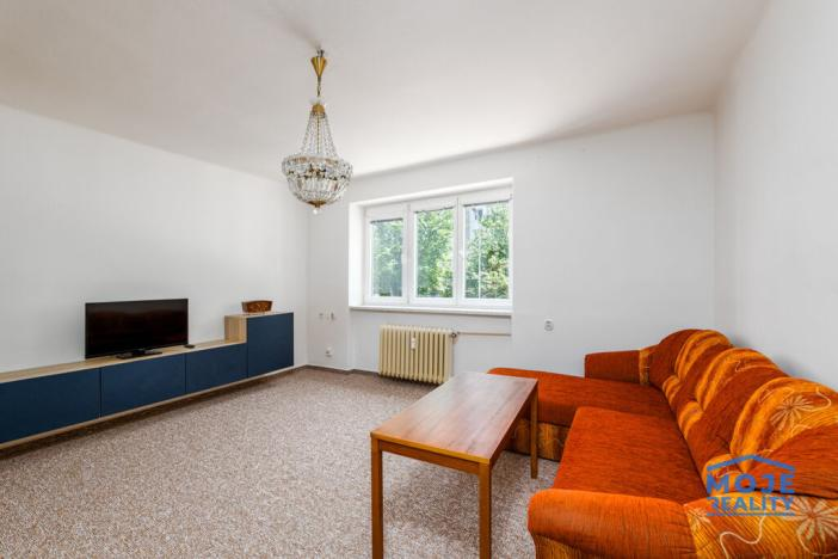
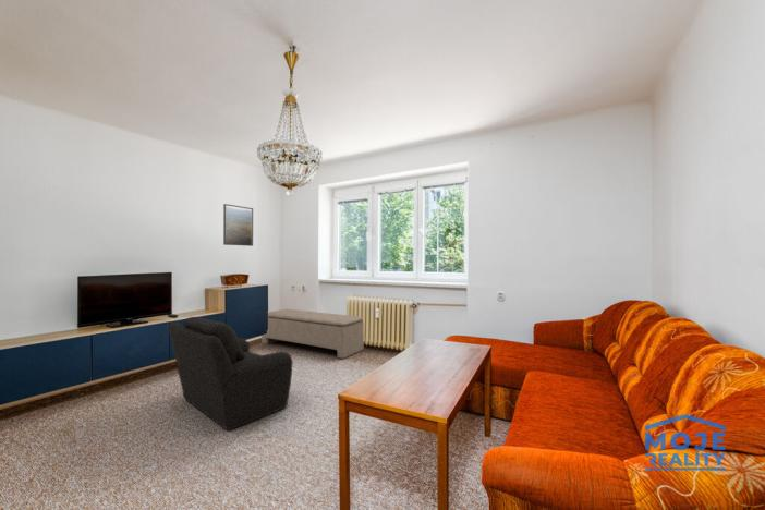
+ bench [260,308,365,360]
+ armchair [167,316,294,432]
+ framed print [222,203,254,247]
